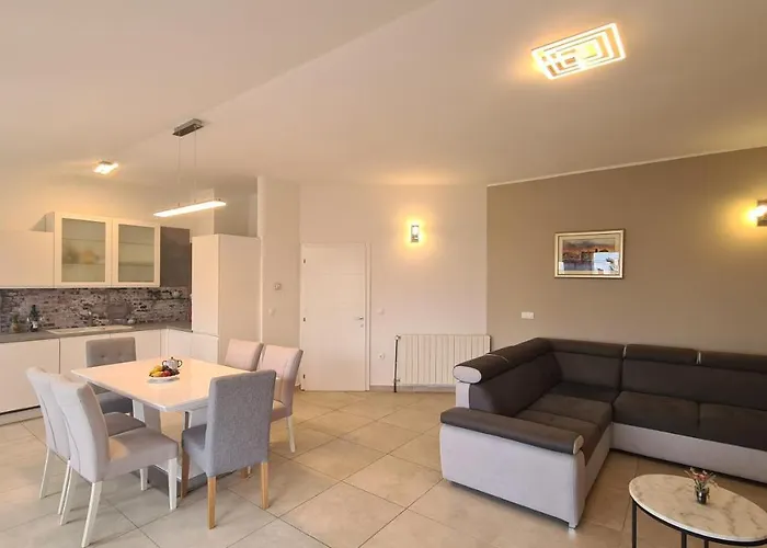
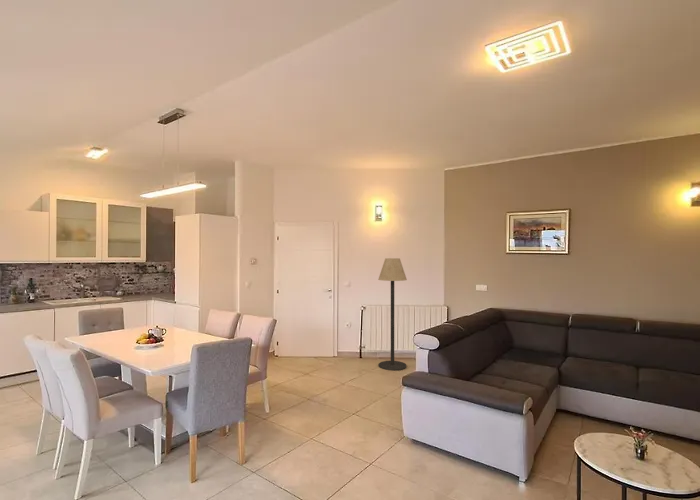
+ floor lamp [377,257,408,371]
